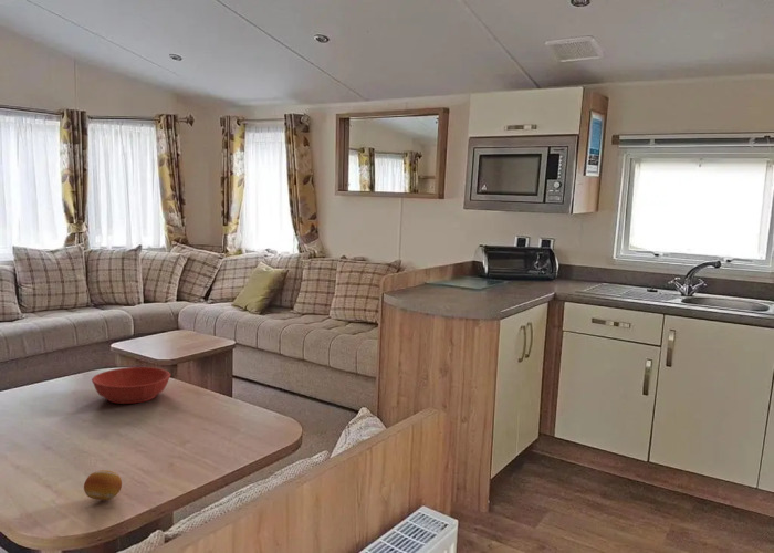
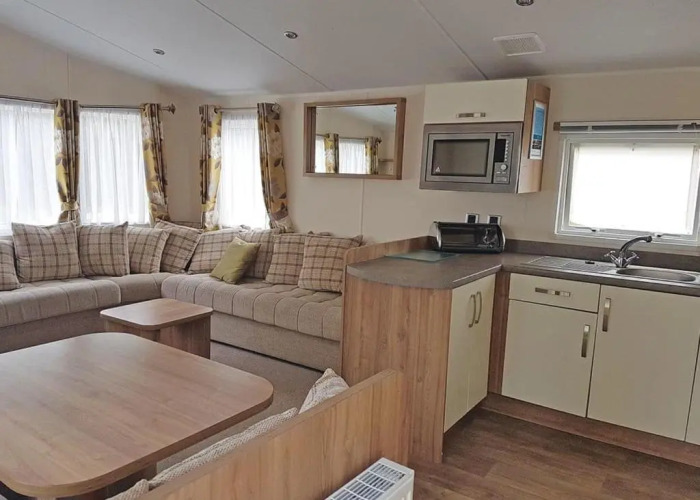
- fruit [83,469,123,501]
- bowl [91,366,171,405]
